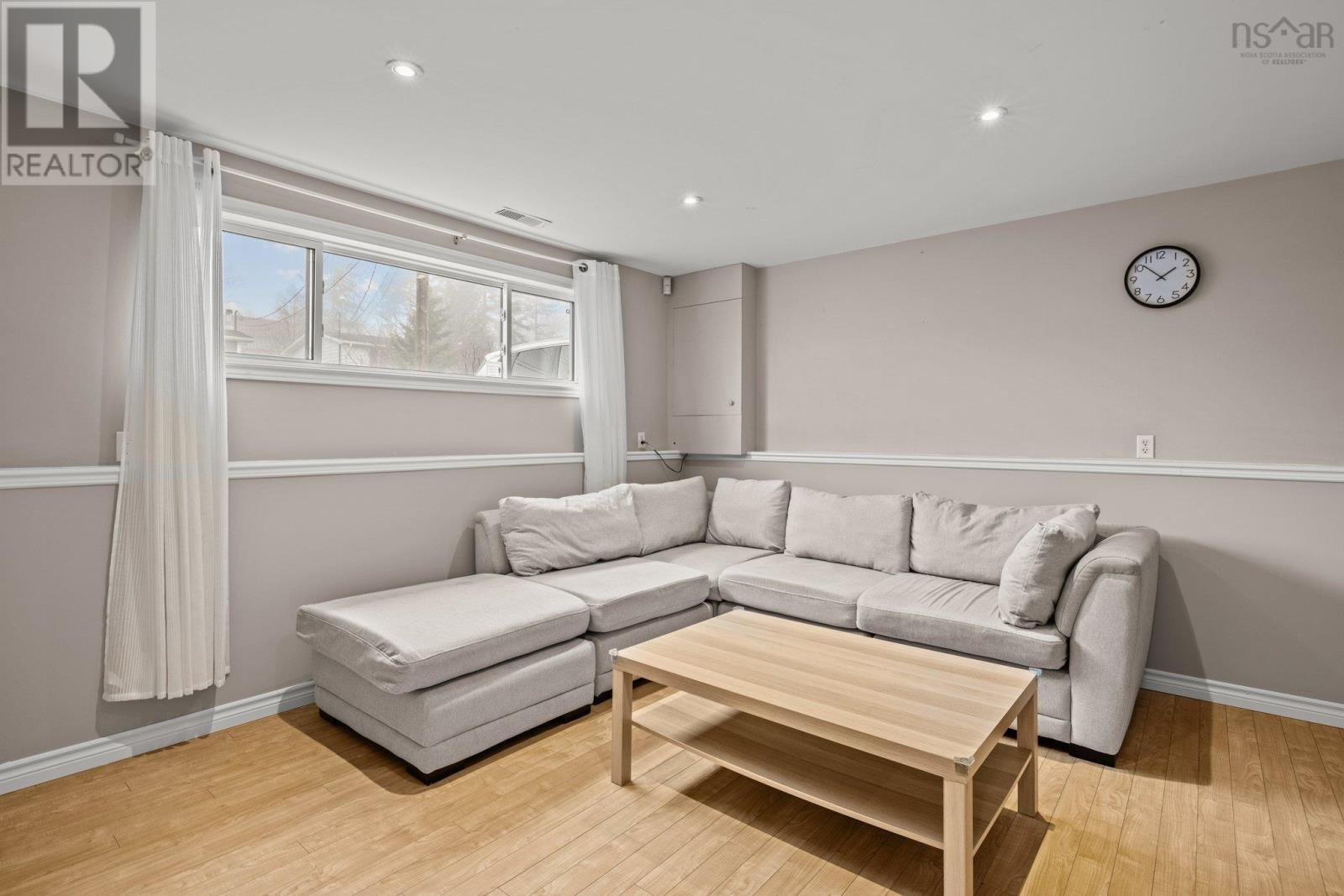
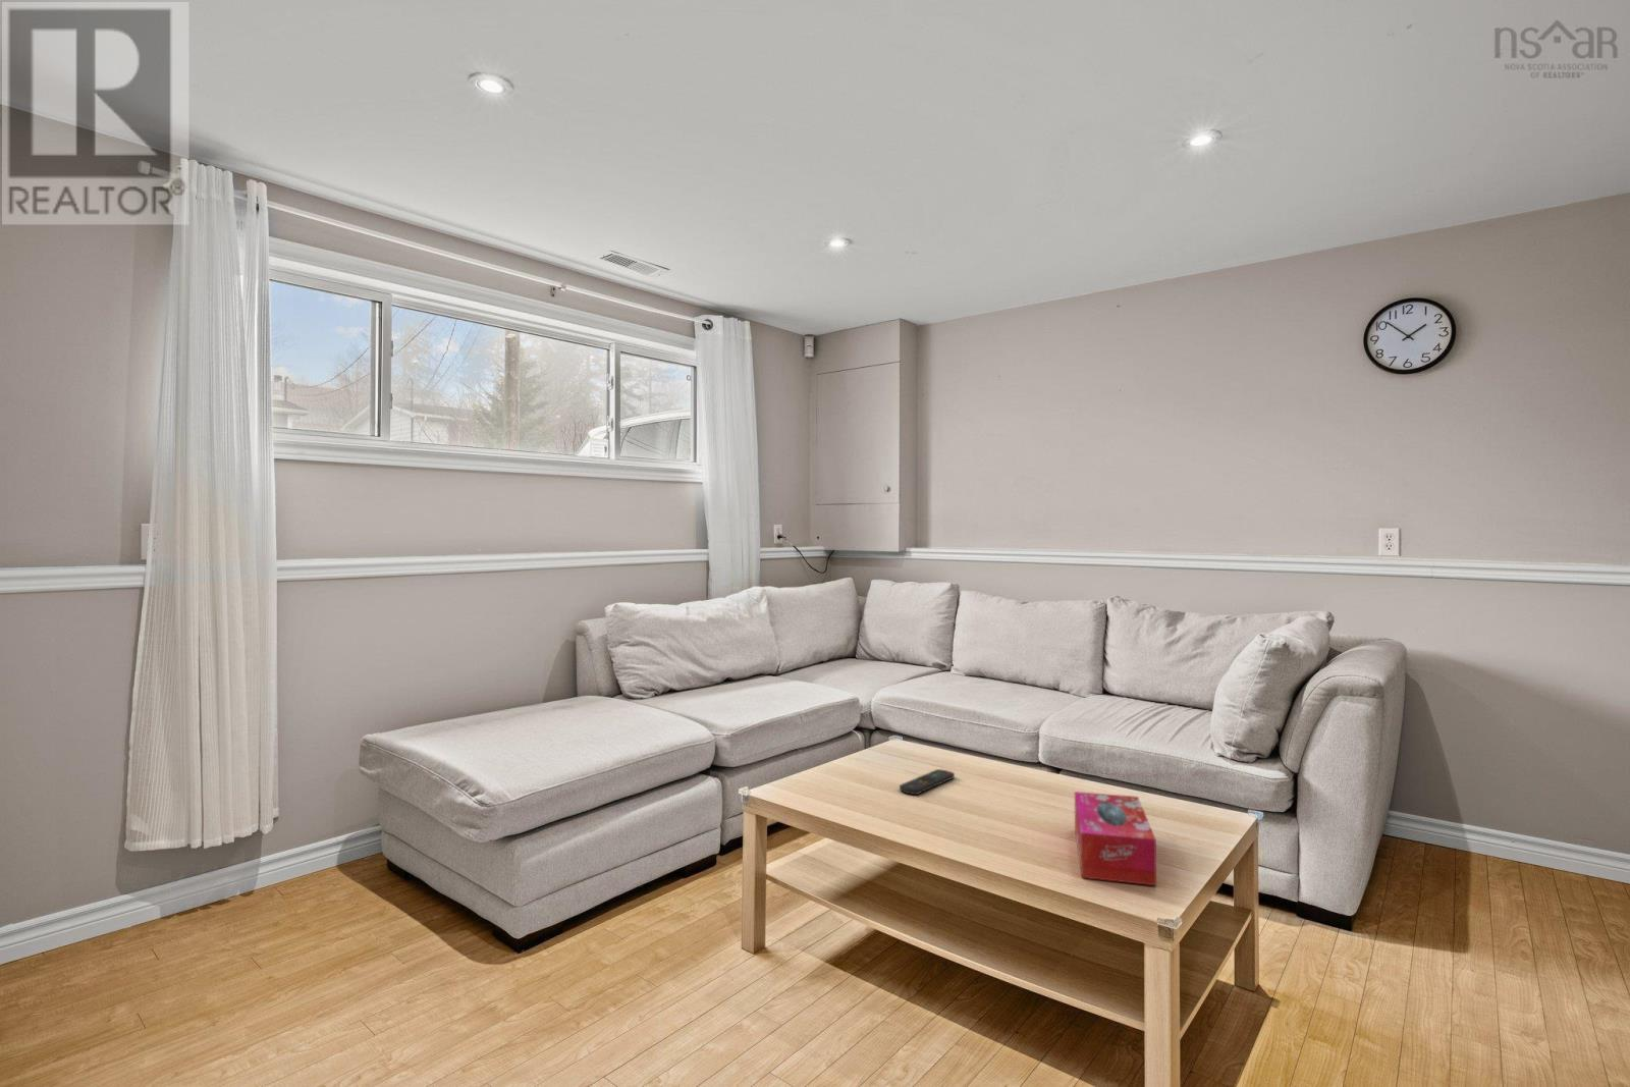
+ remote control [899,768,956,796]
+ tissue box [1073,791,1157,887]
